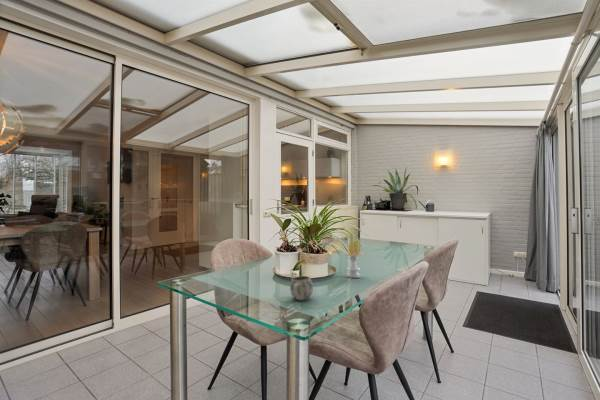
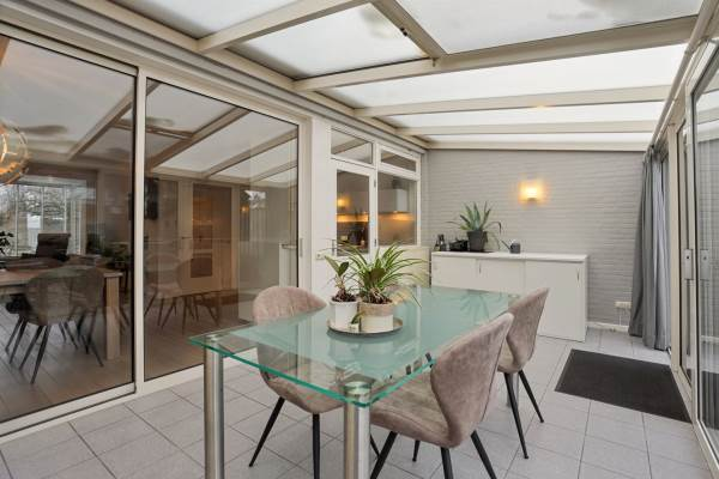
- candle [342,232,366,279]
- mug [289,275,314,301]
